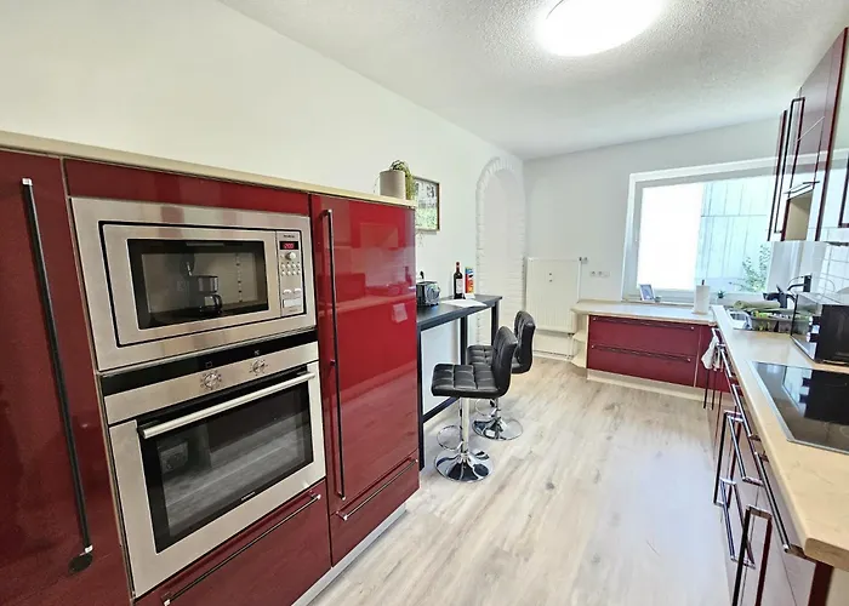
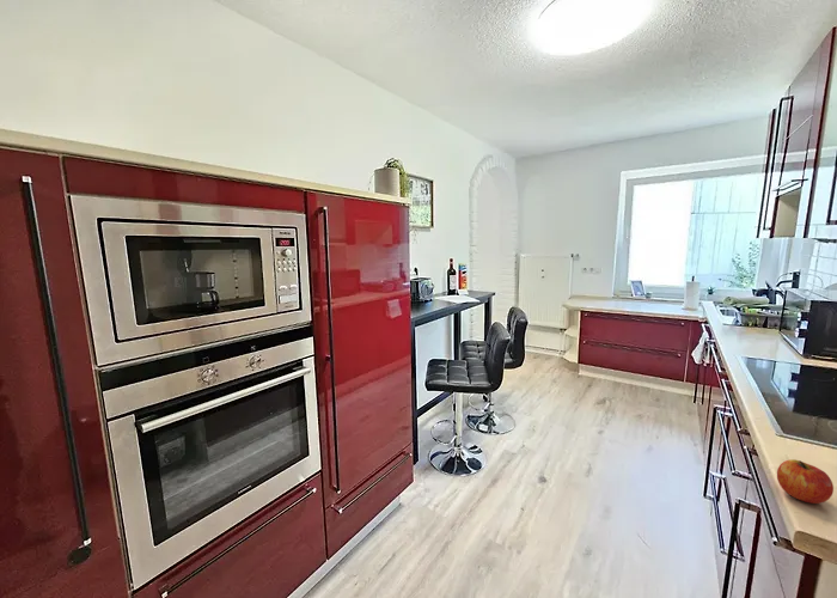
+ apple [776,458,835,505]
